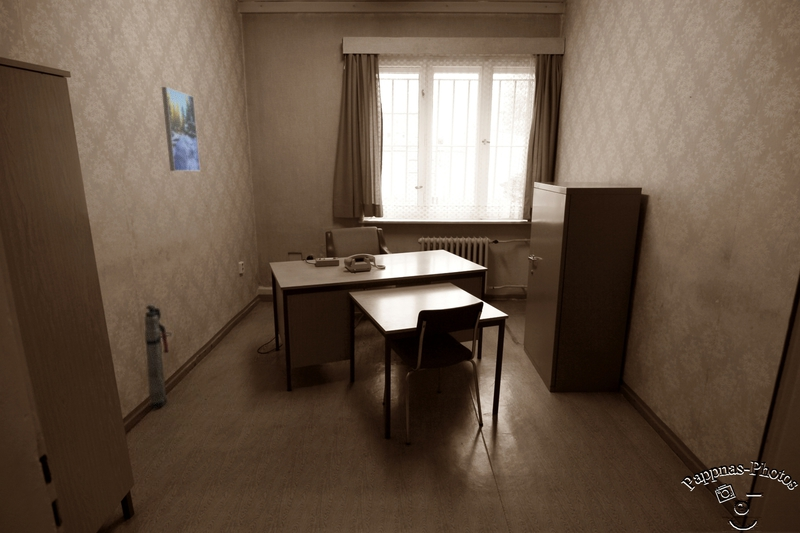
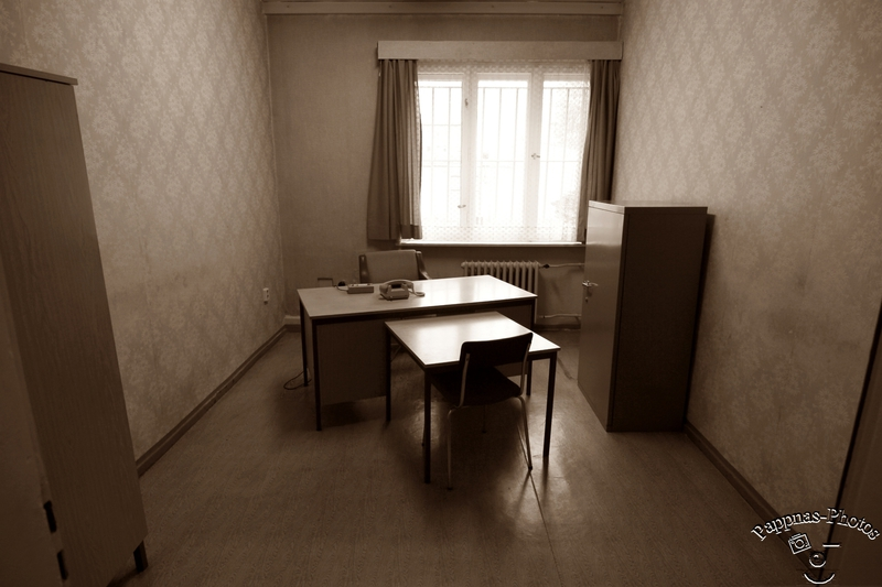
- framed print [161,86,201,172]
- standpipe [144,303,173,409]
